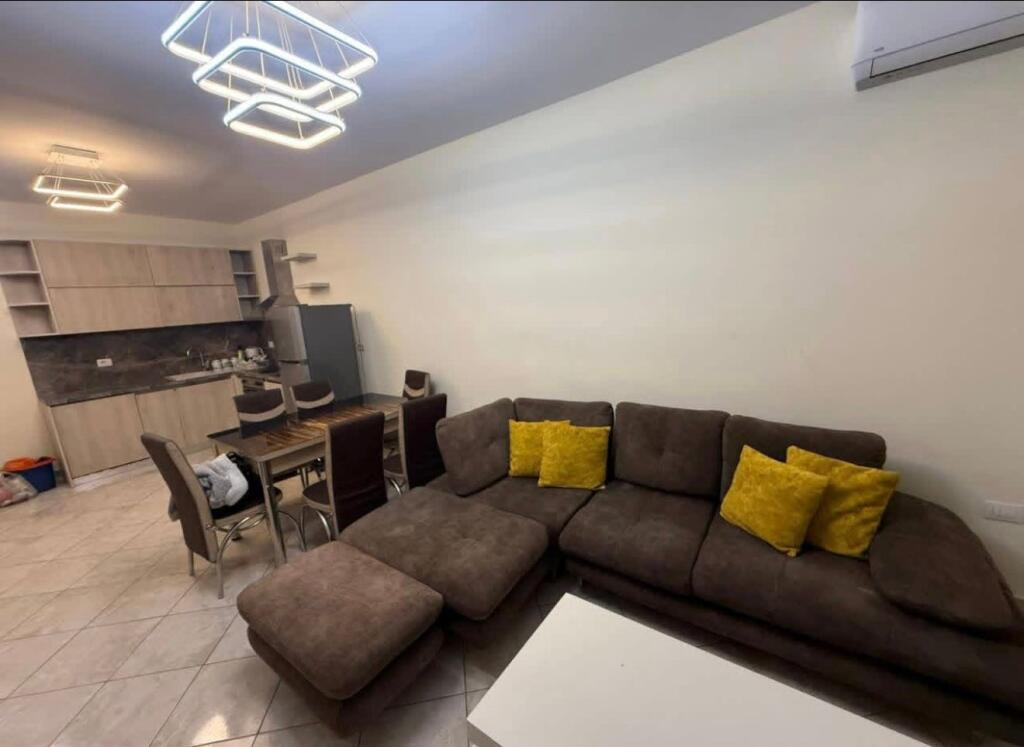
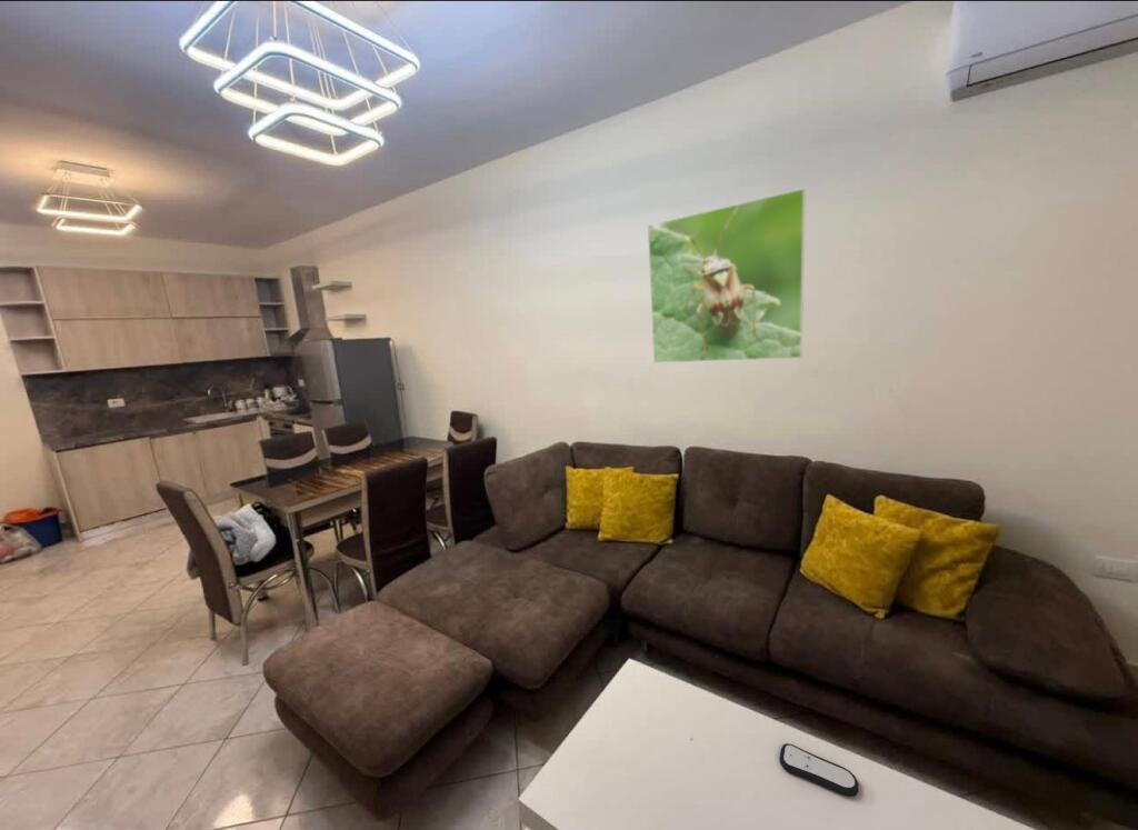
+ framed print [647,187,807,364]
+ remote control [778,742,859,798]
